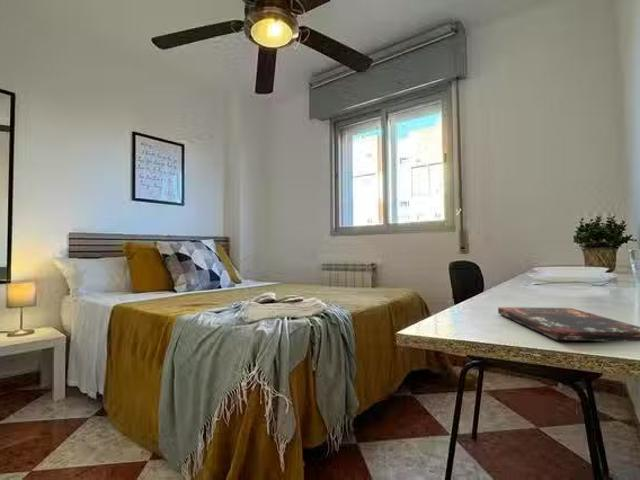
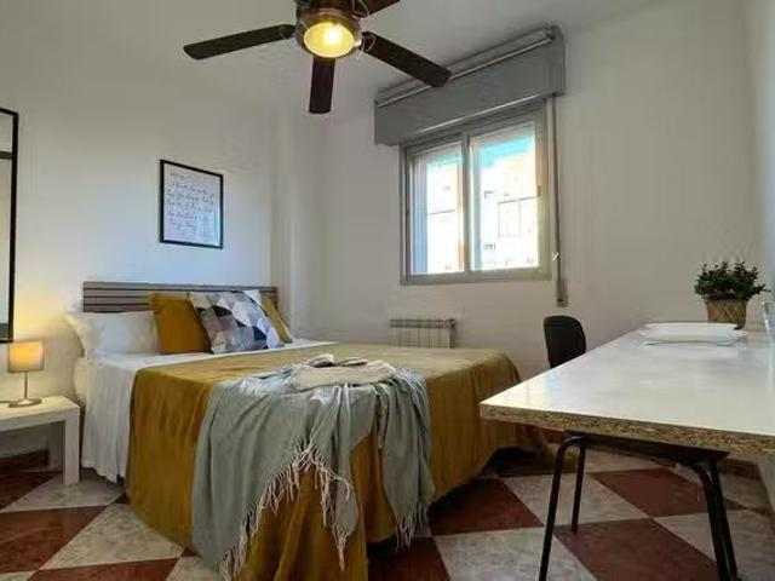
- book [497,306,640,342]
